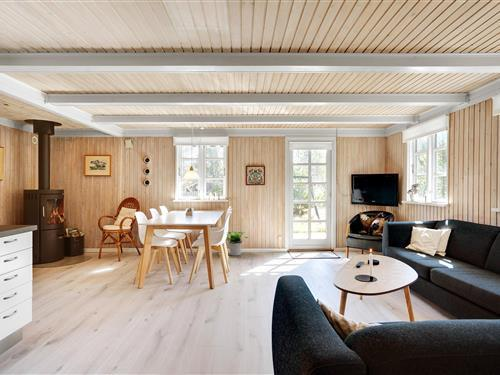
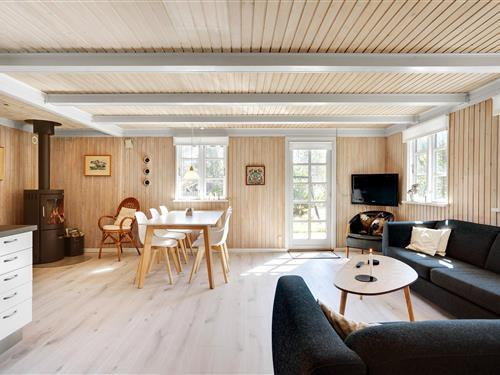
- potted plant [226,231,249,257]
